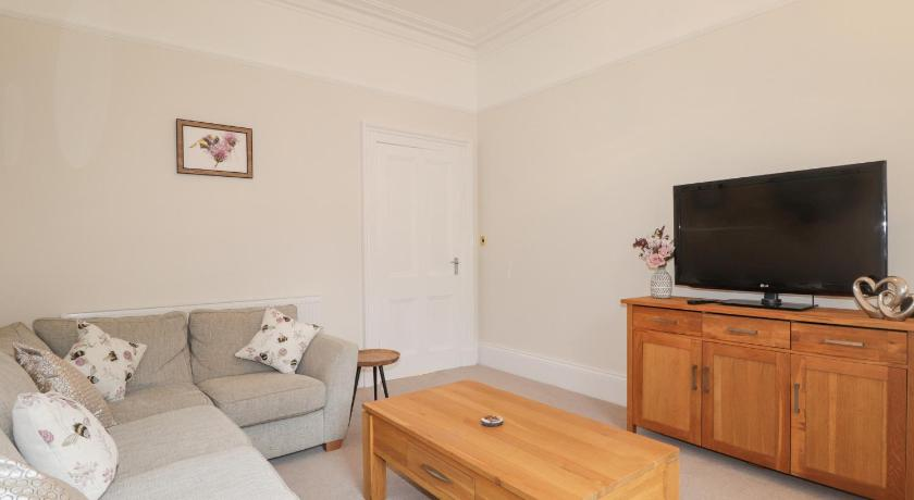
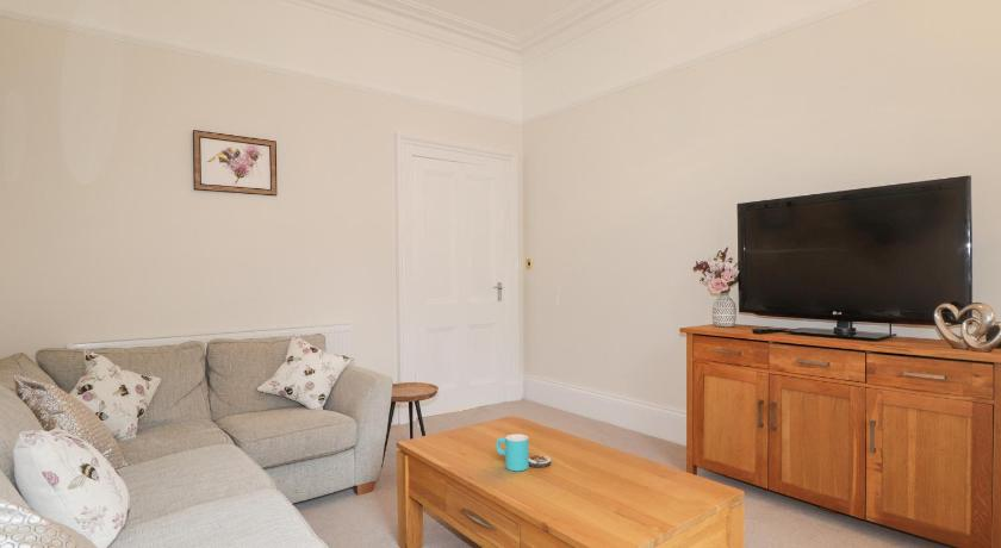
+ cup [496,434,530,472]
